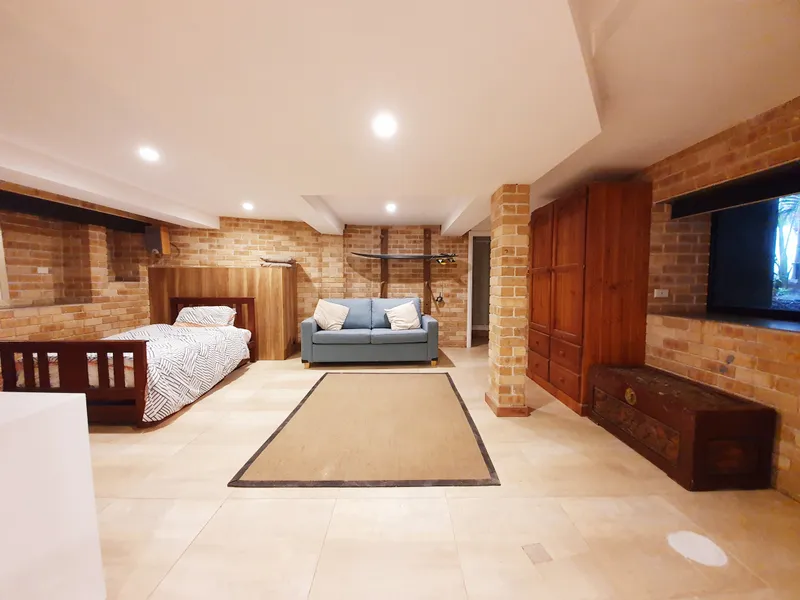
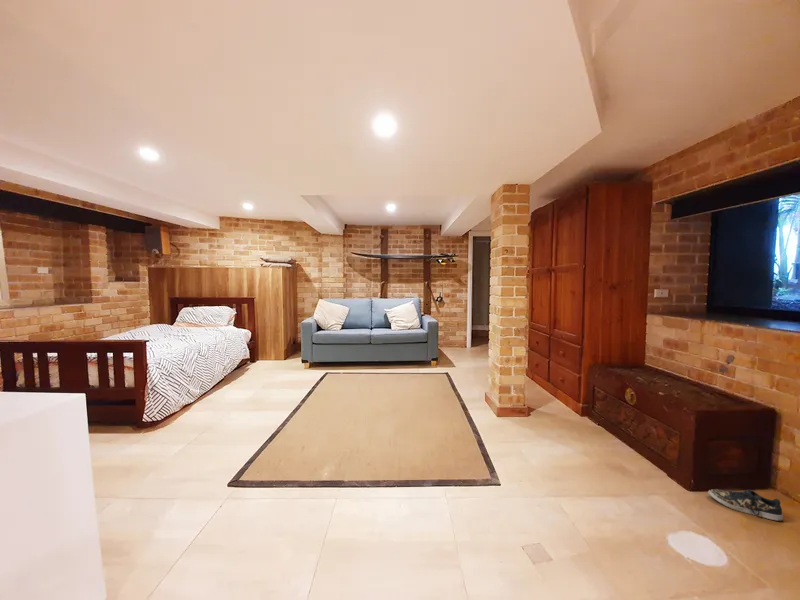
+ shoe [707,488,784,522]
